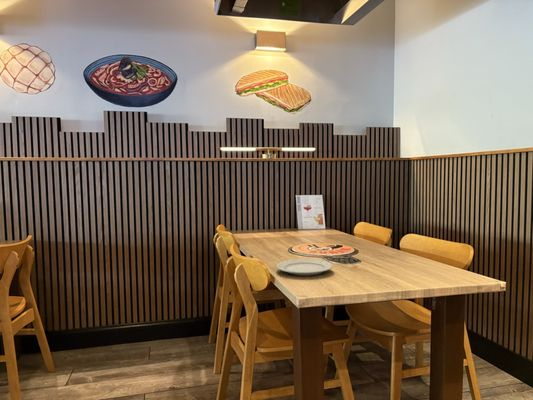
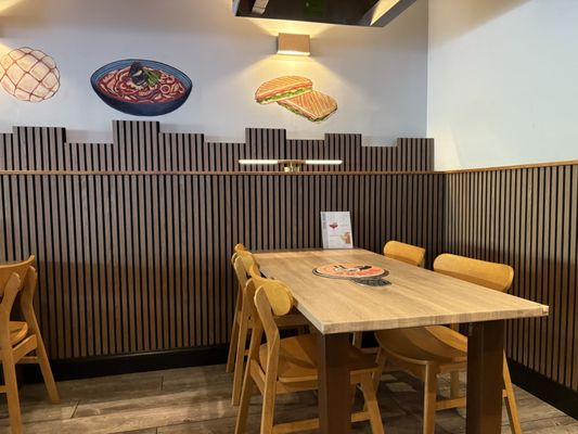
- chinaware [276,258,334,276]
